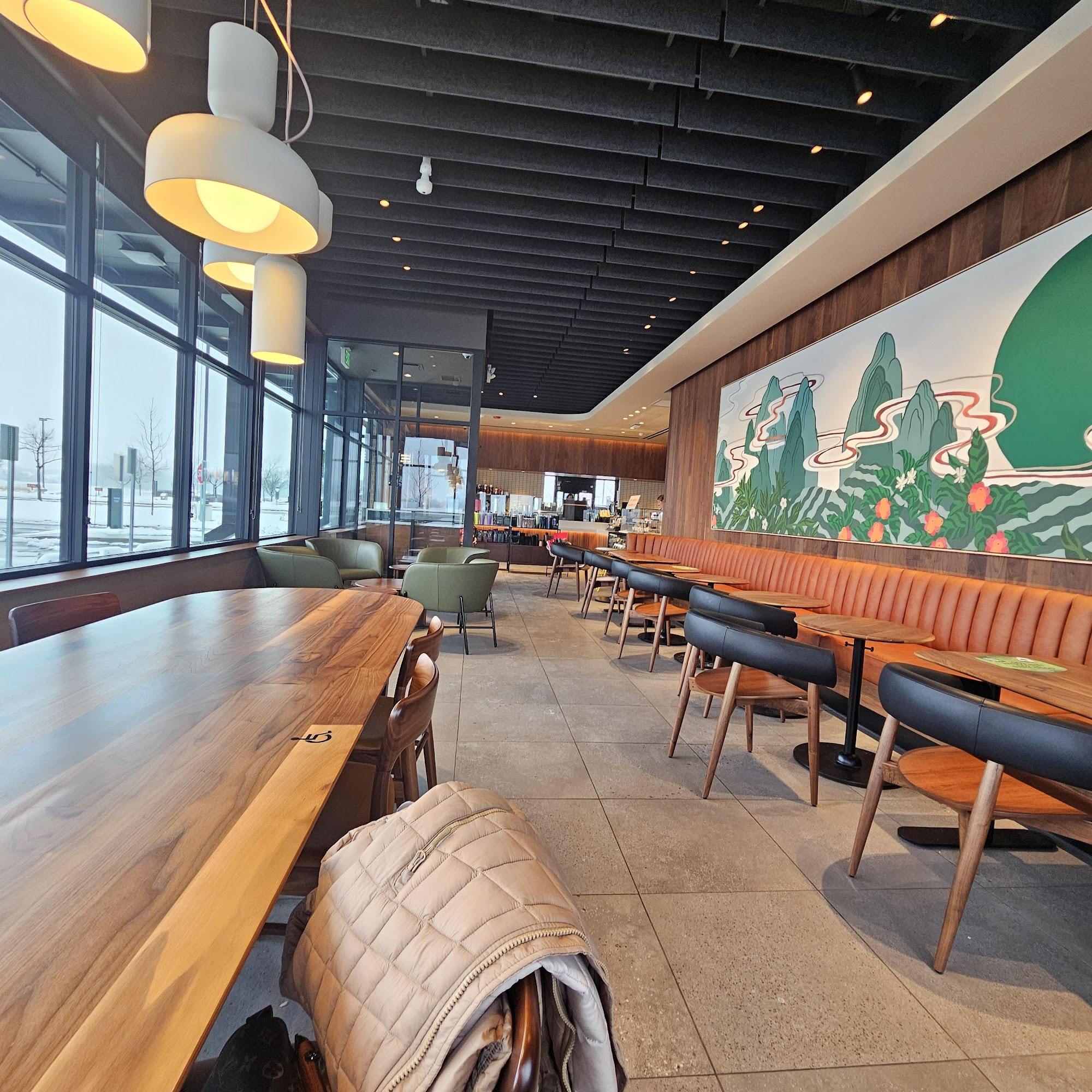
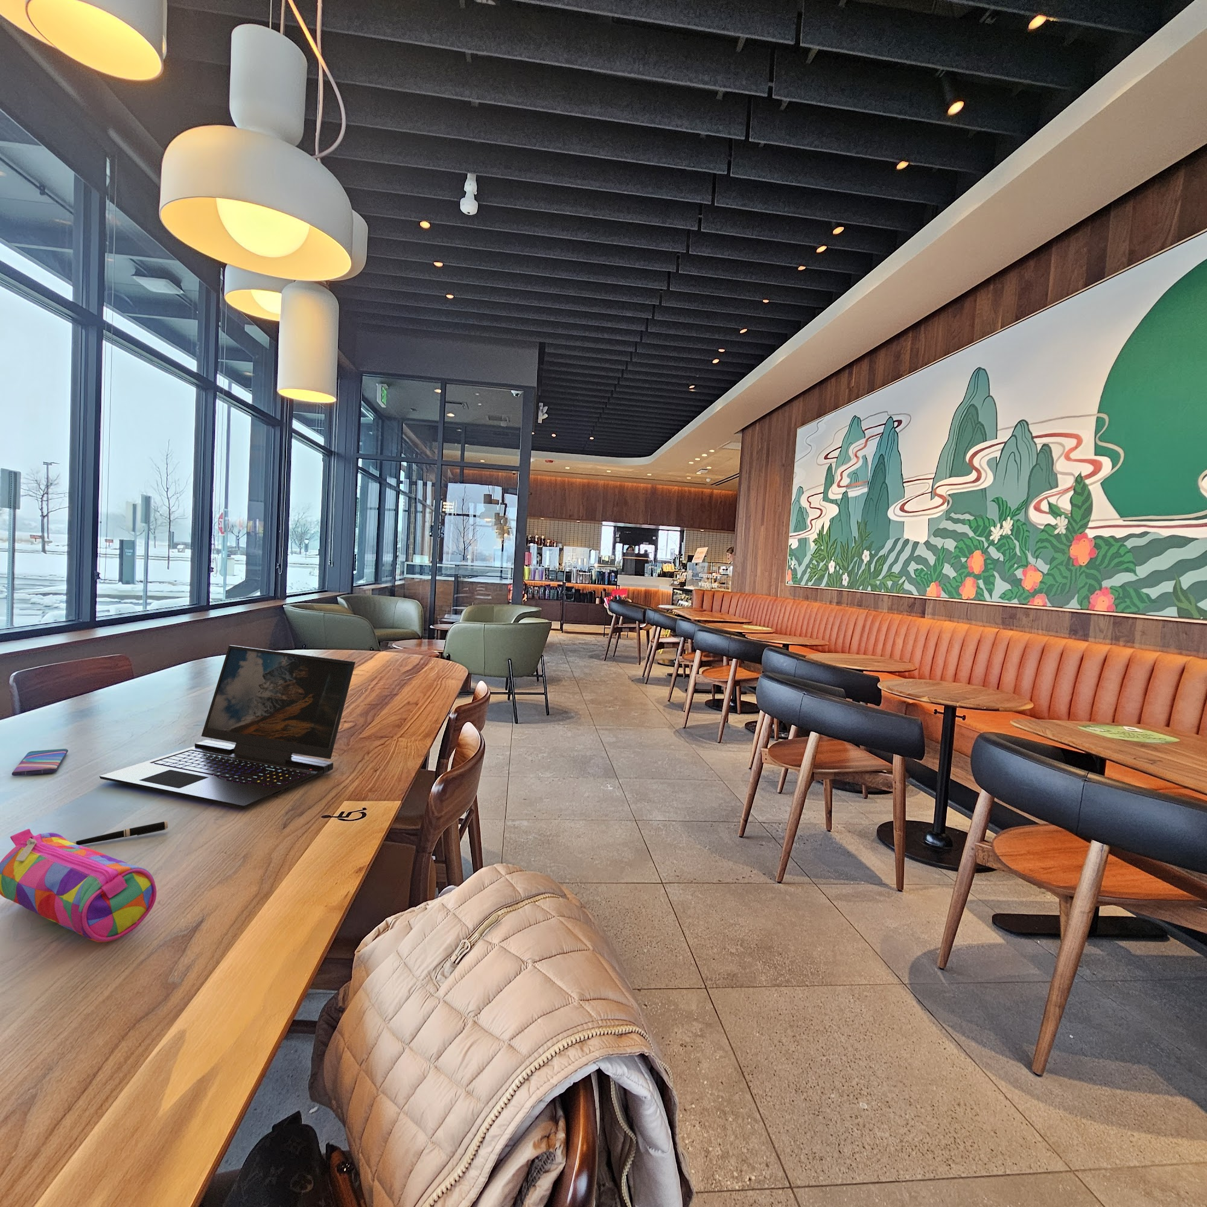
+ laptop [99,644,356,809]
+ smartphone [11,748,69,777]
+ pen [71,821,168,846]
+ pencil case [0,828,157,943]
